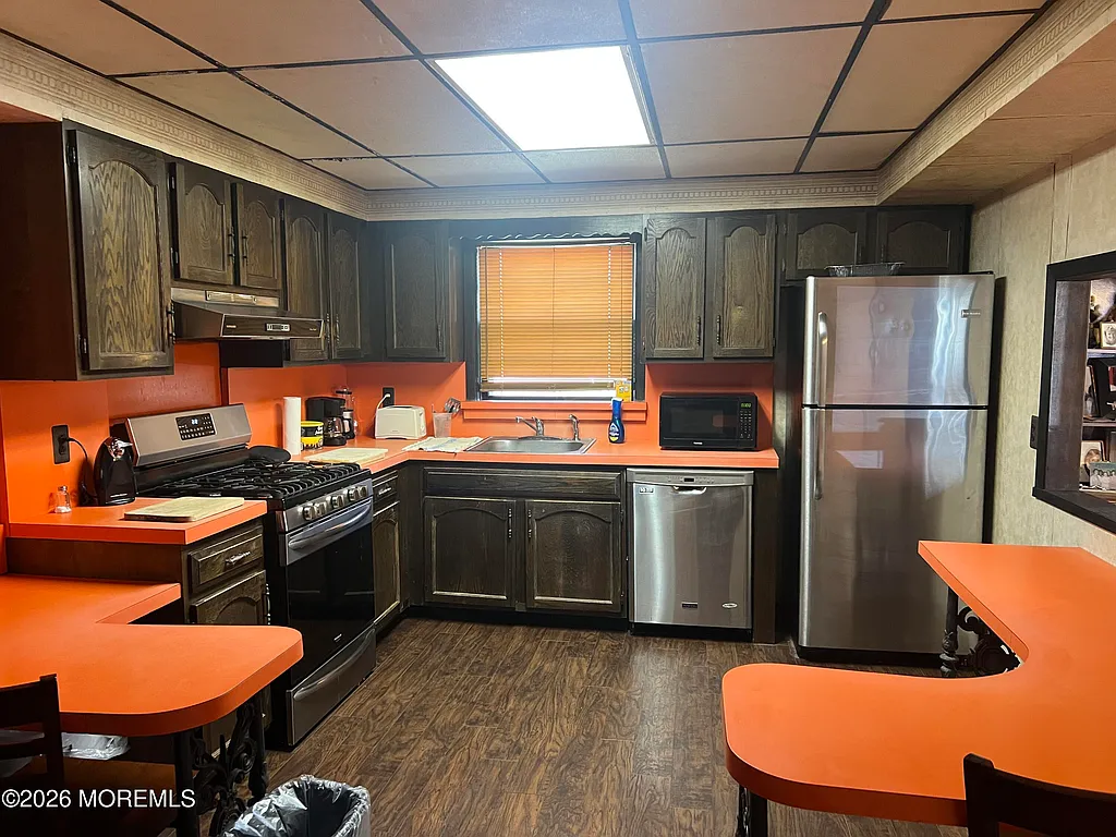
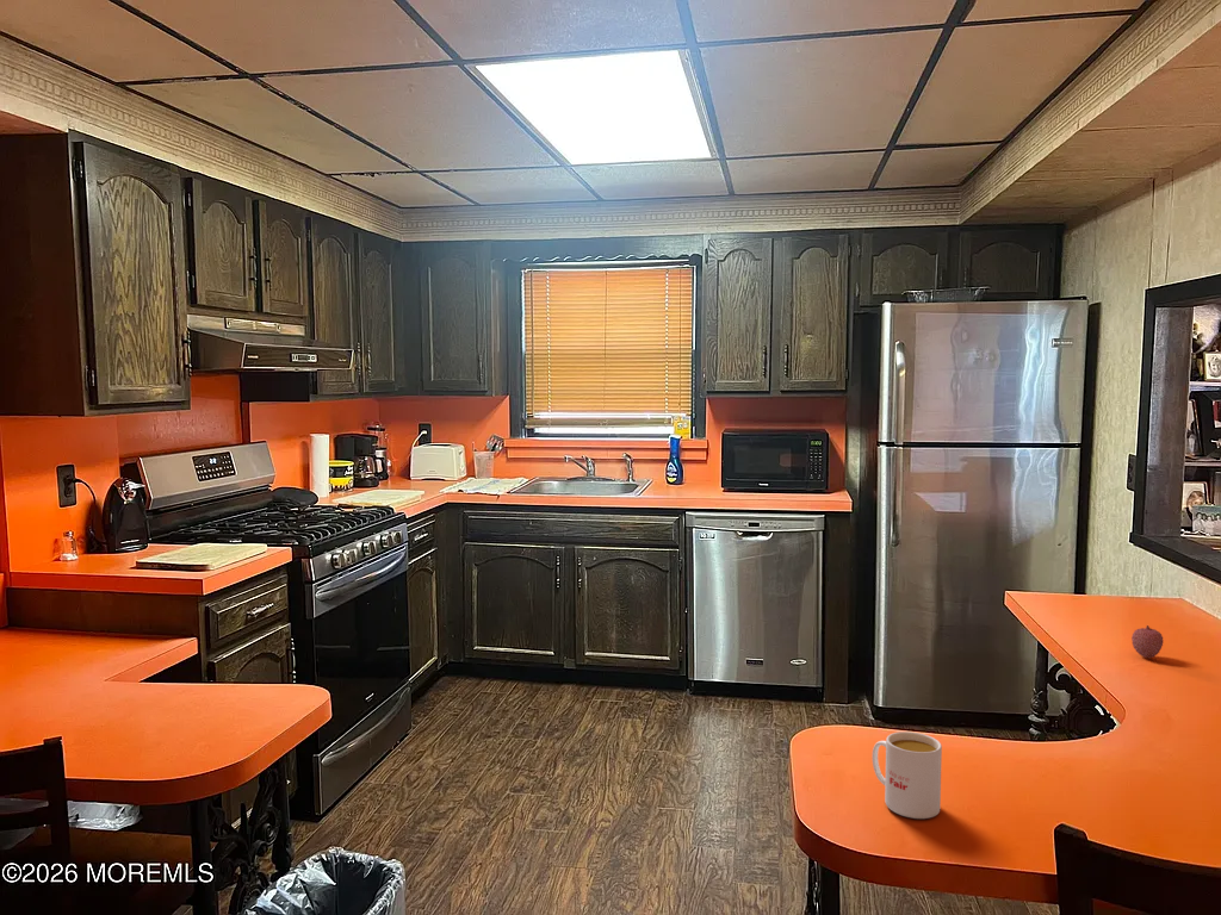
+ mug [872,730,943,820]
+ fruit [1130,624,1165,659]
